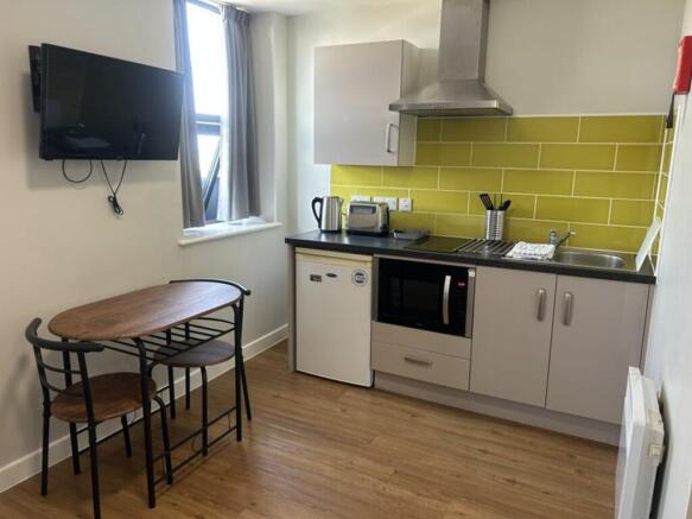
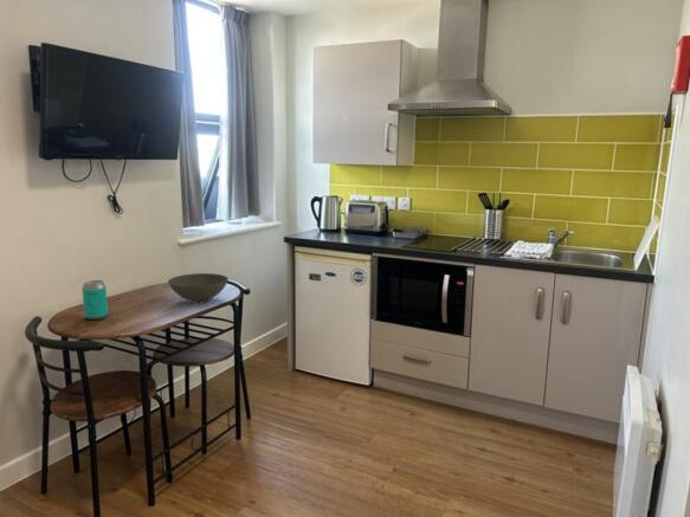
+ bowl [167,272,230,304]
+ beverage can [82,279,109,321]
